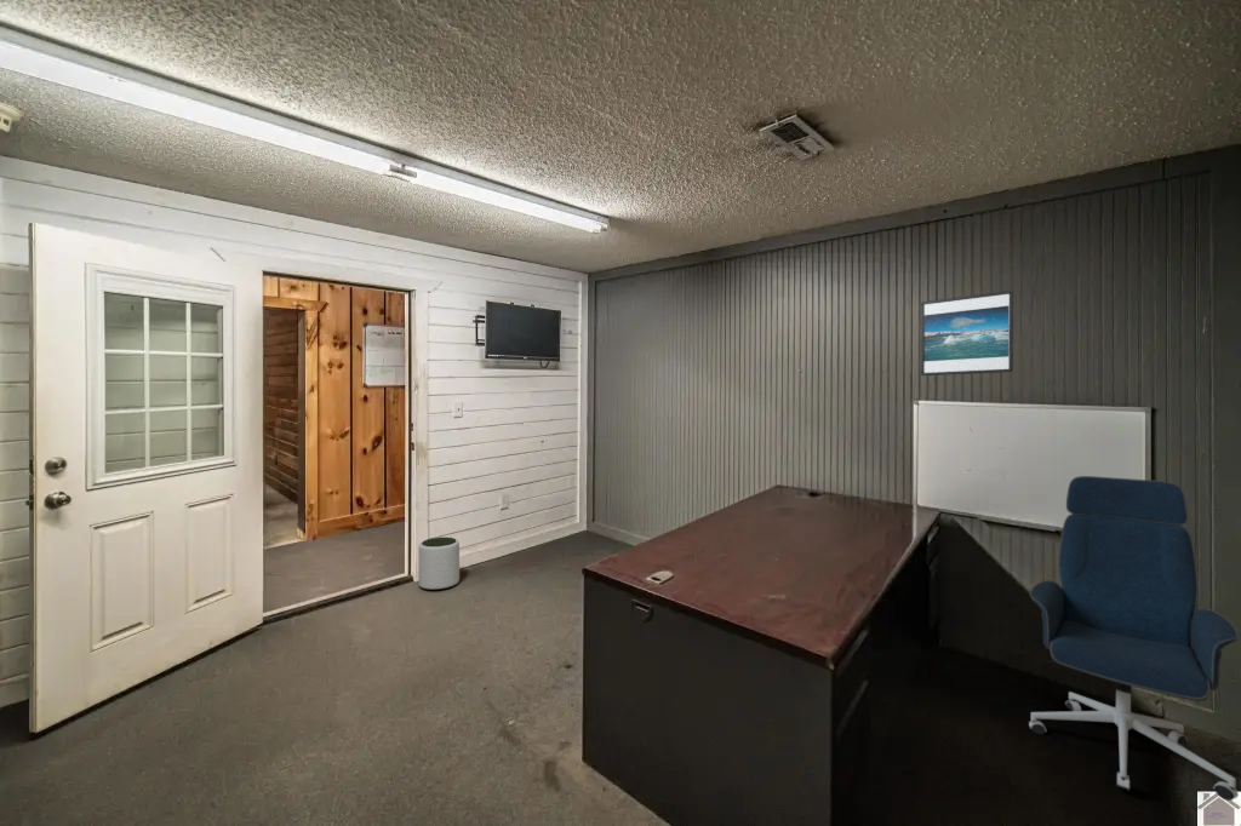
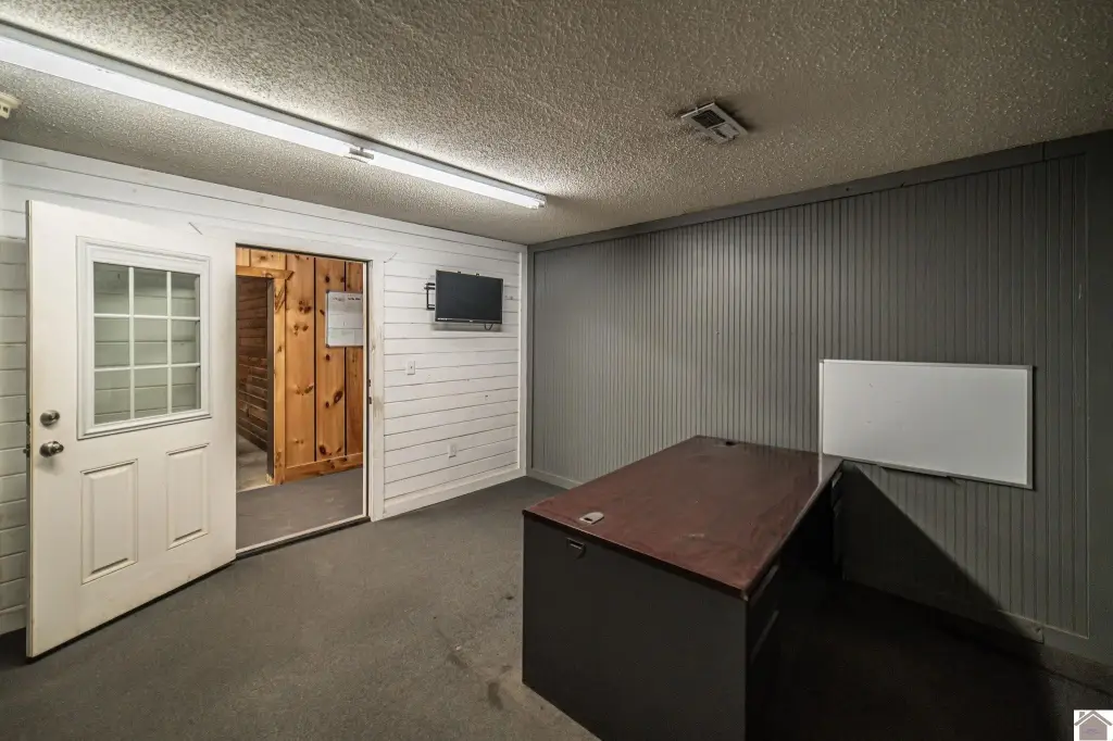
- plant pot [417,537,461,591]
- office chair [1028,475,1240,802]
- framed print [920,289,1014,377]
